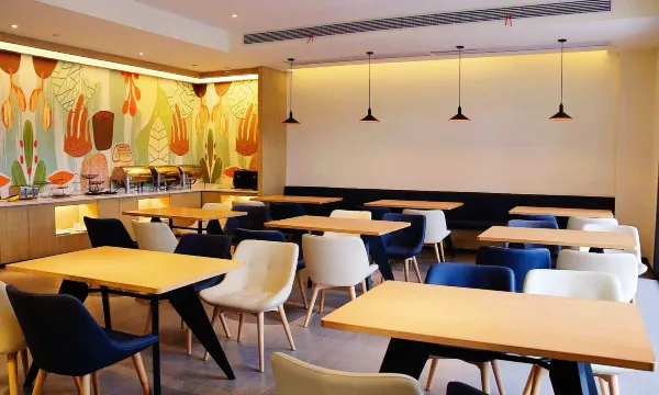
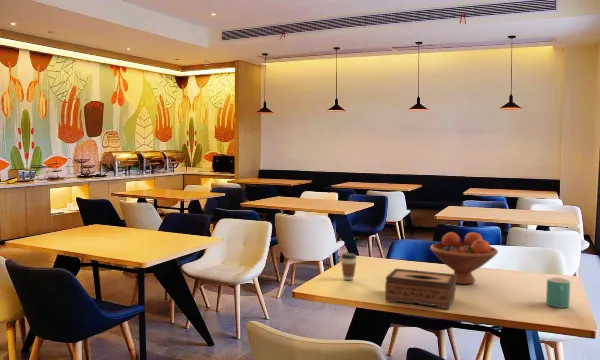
+ mug [545,276,571,309]
+ tissue box [384,267,457,310]
+ coffee cup [340,252,358,281]
+ fruit bowl [429,231,499,285]
